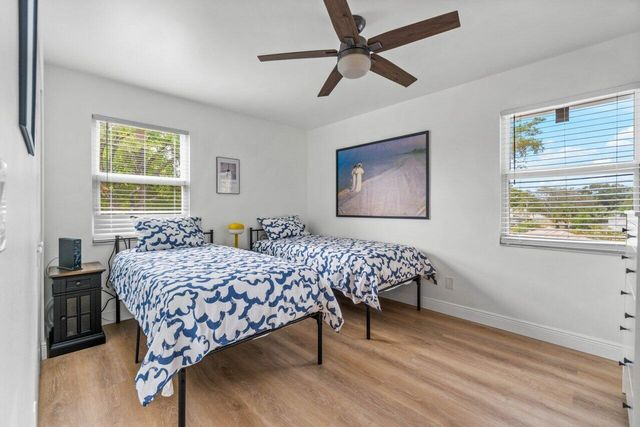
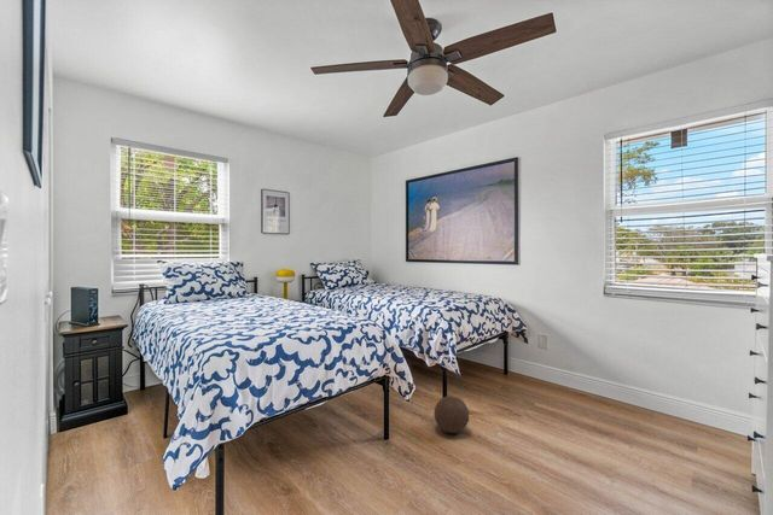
+ ball [432,394,470,434]
